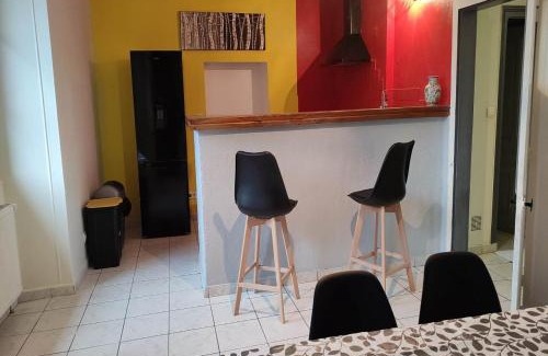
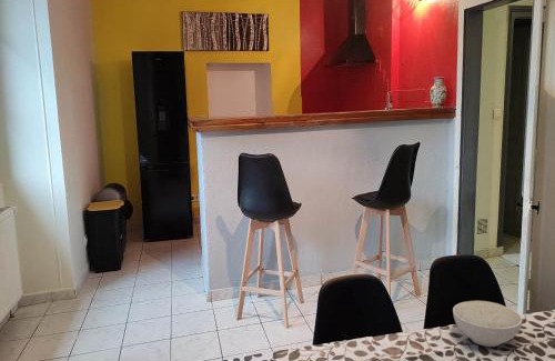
+ bowl [452,300,523,348]
